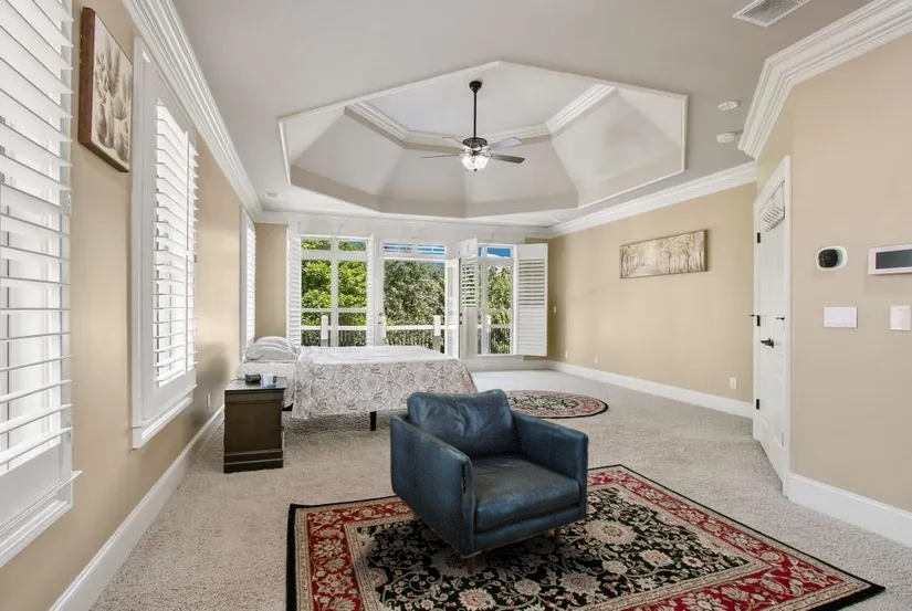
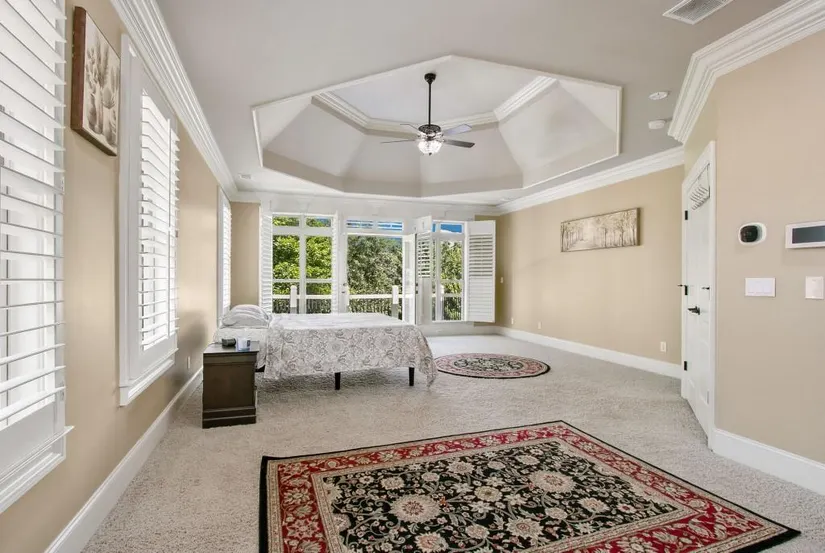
- armchair [389,388,590,576]
